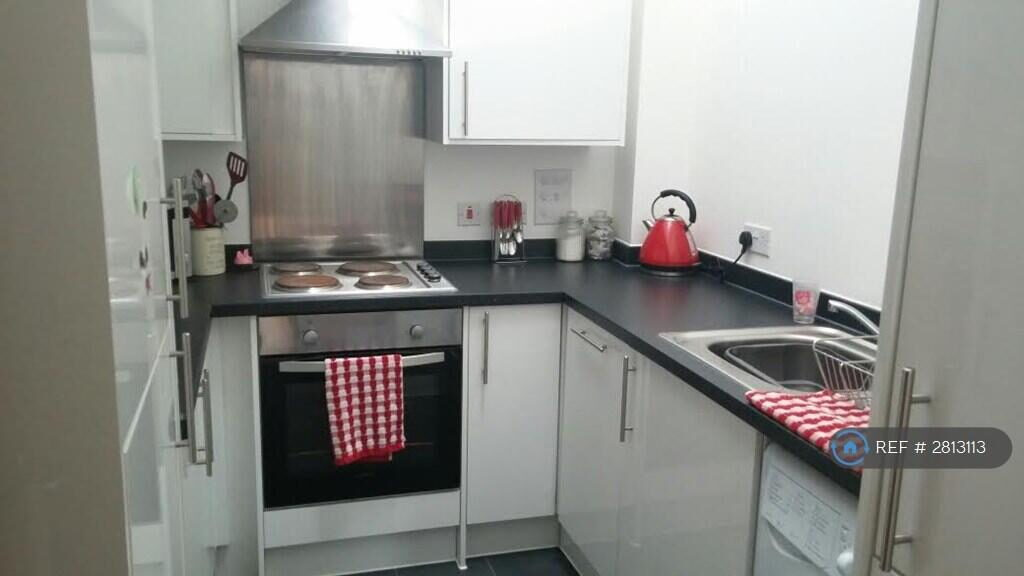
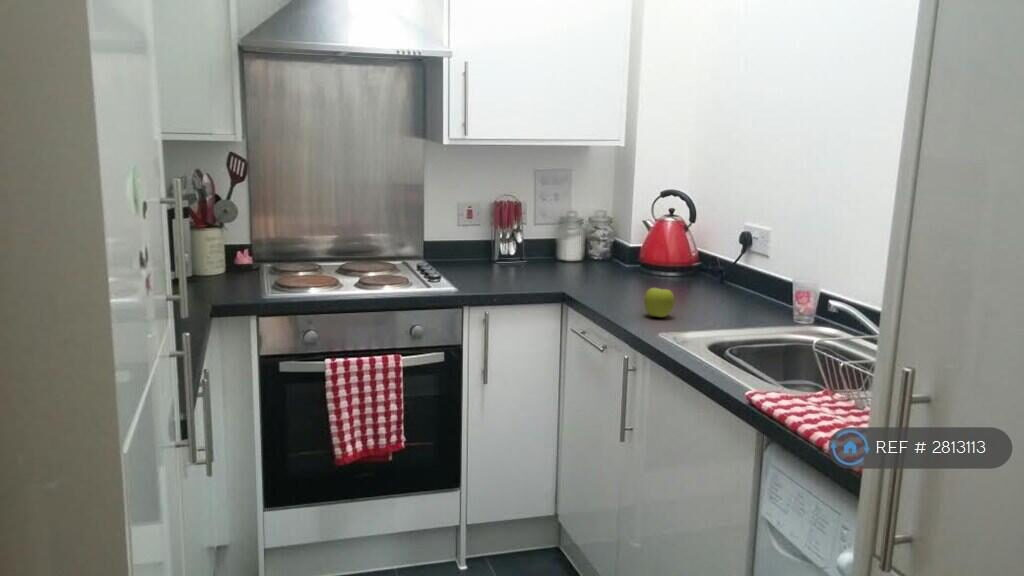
+ fruit [643,286,675,318]
